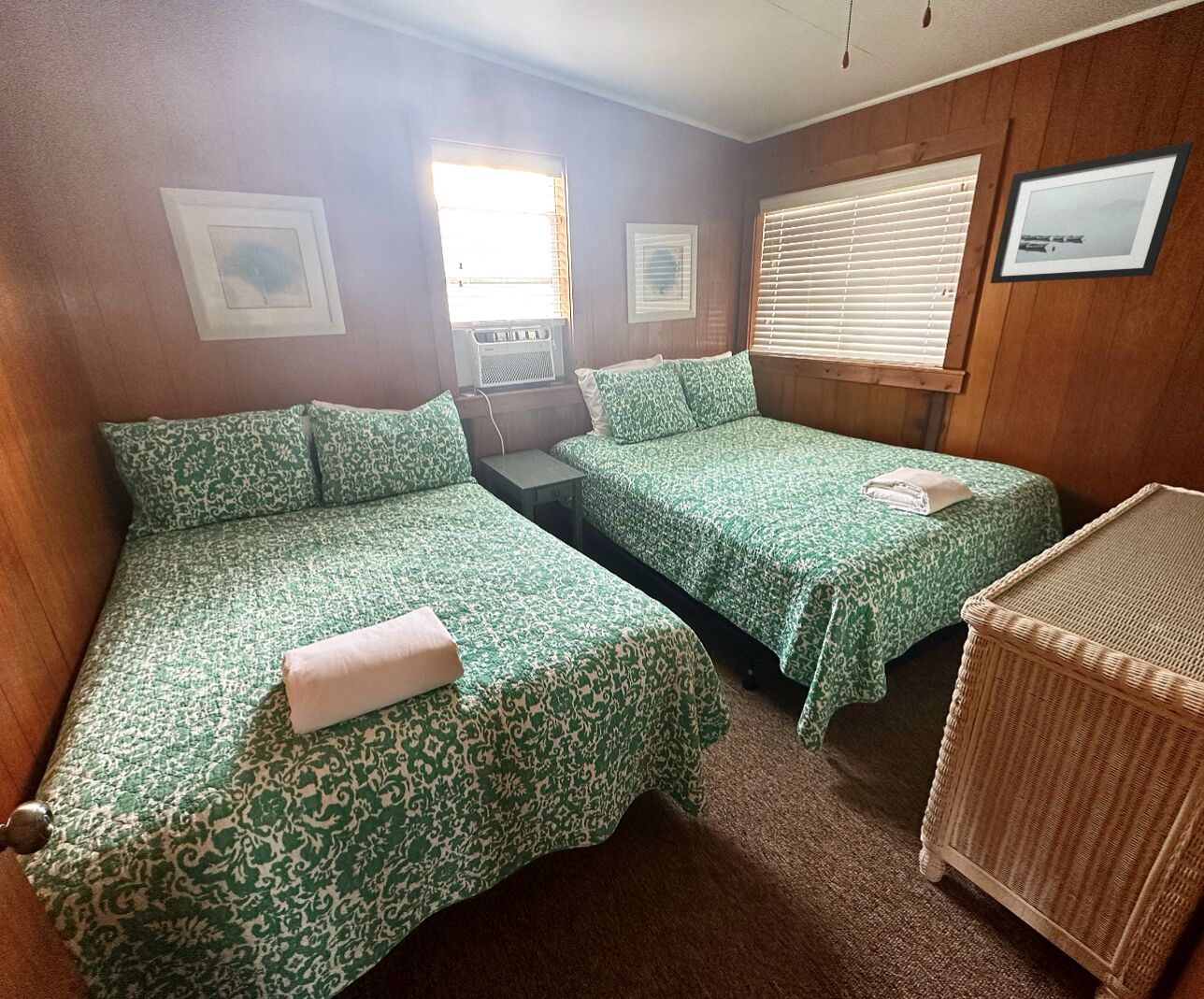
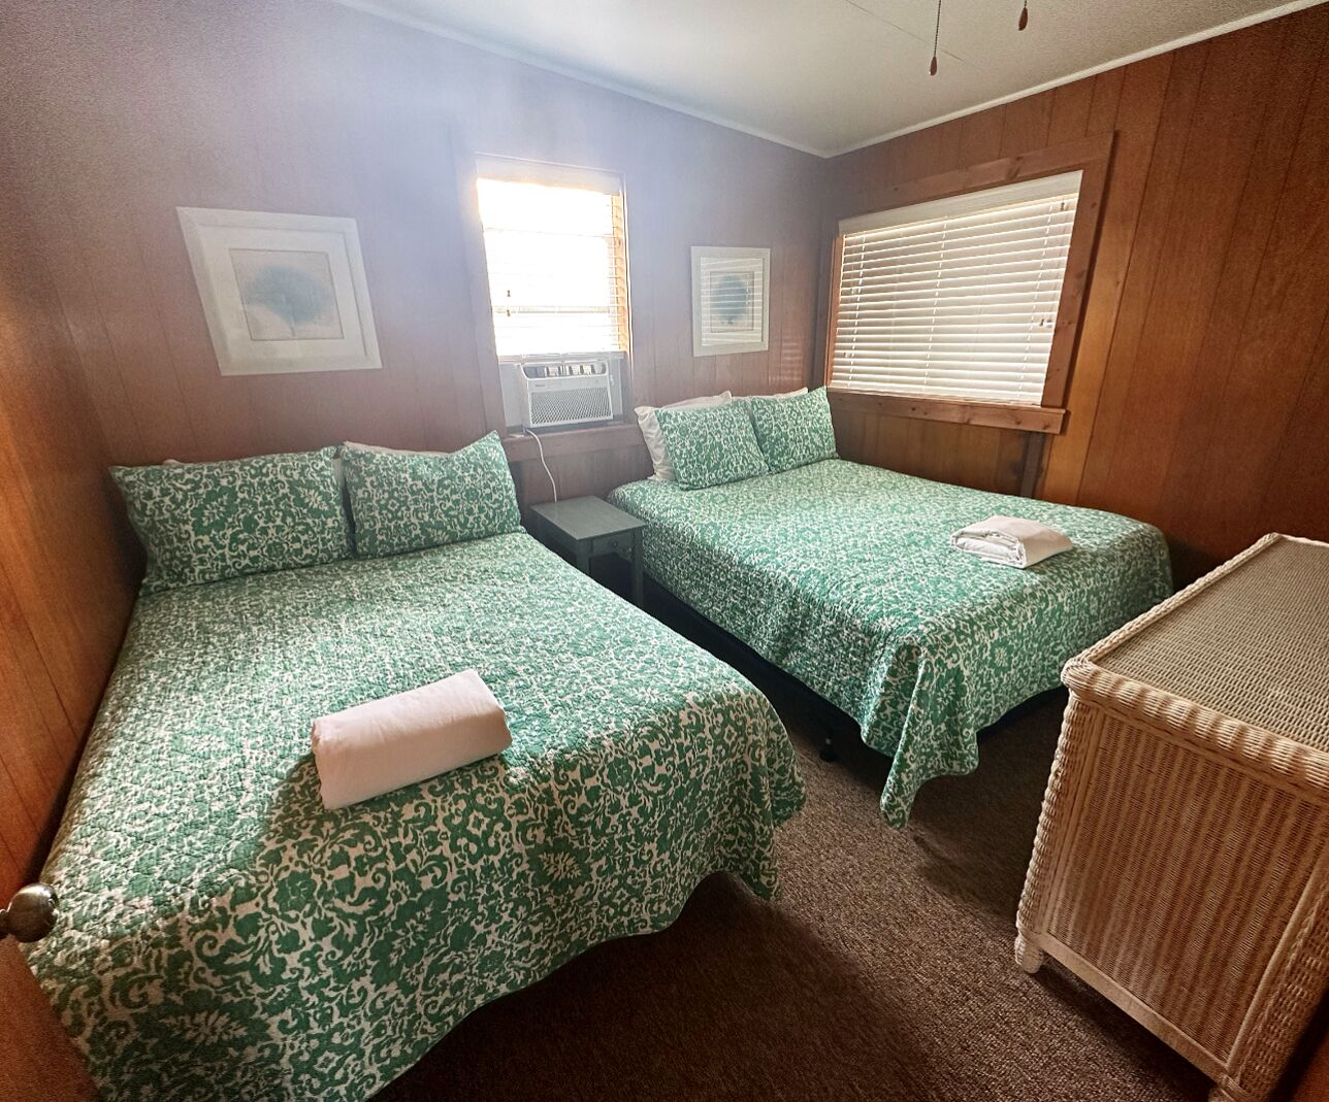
- wall art [990,141,1195,284]
